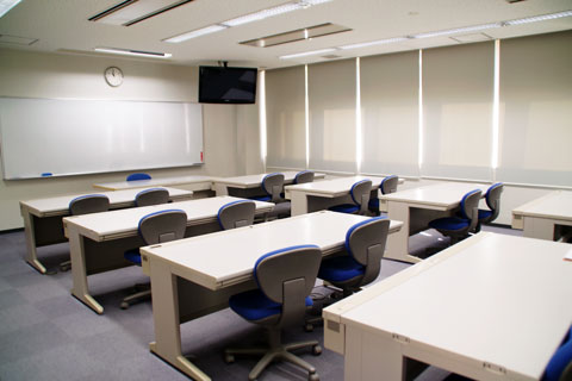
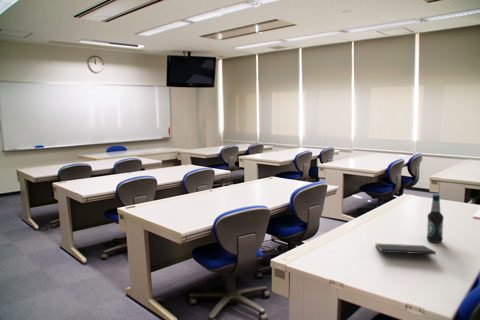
+ bottle [426,193,444,244]
+ notepad [374,242,438,261]
